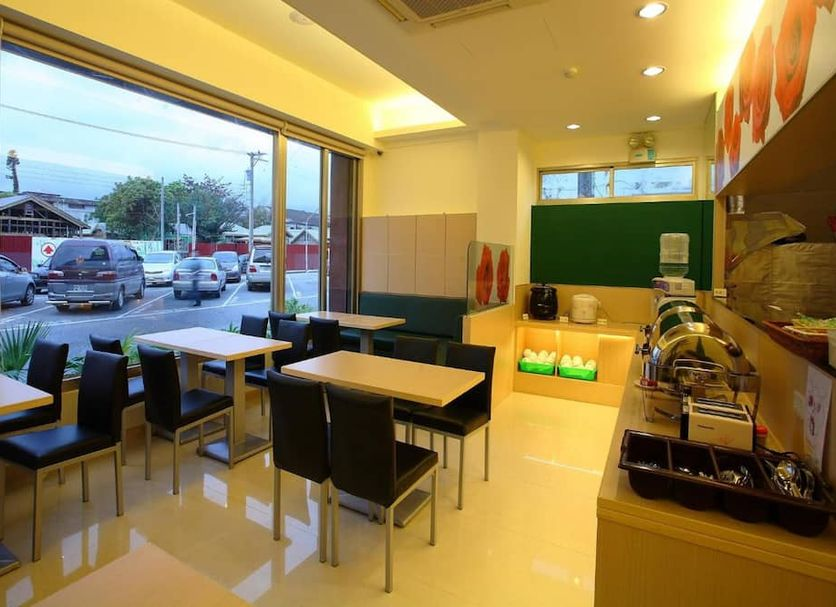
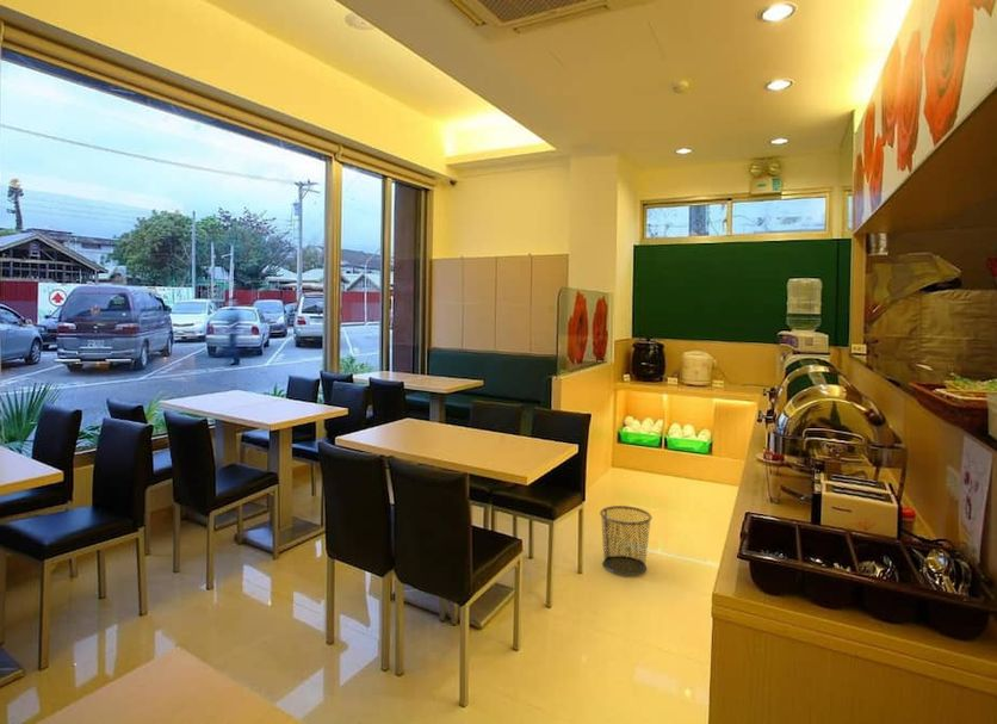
+ waste bin [599,505,652,577]
